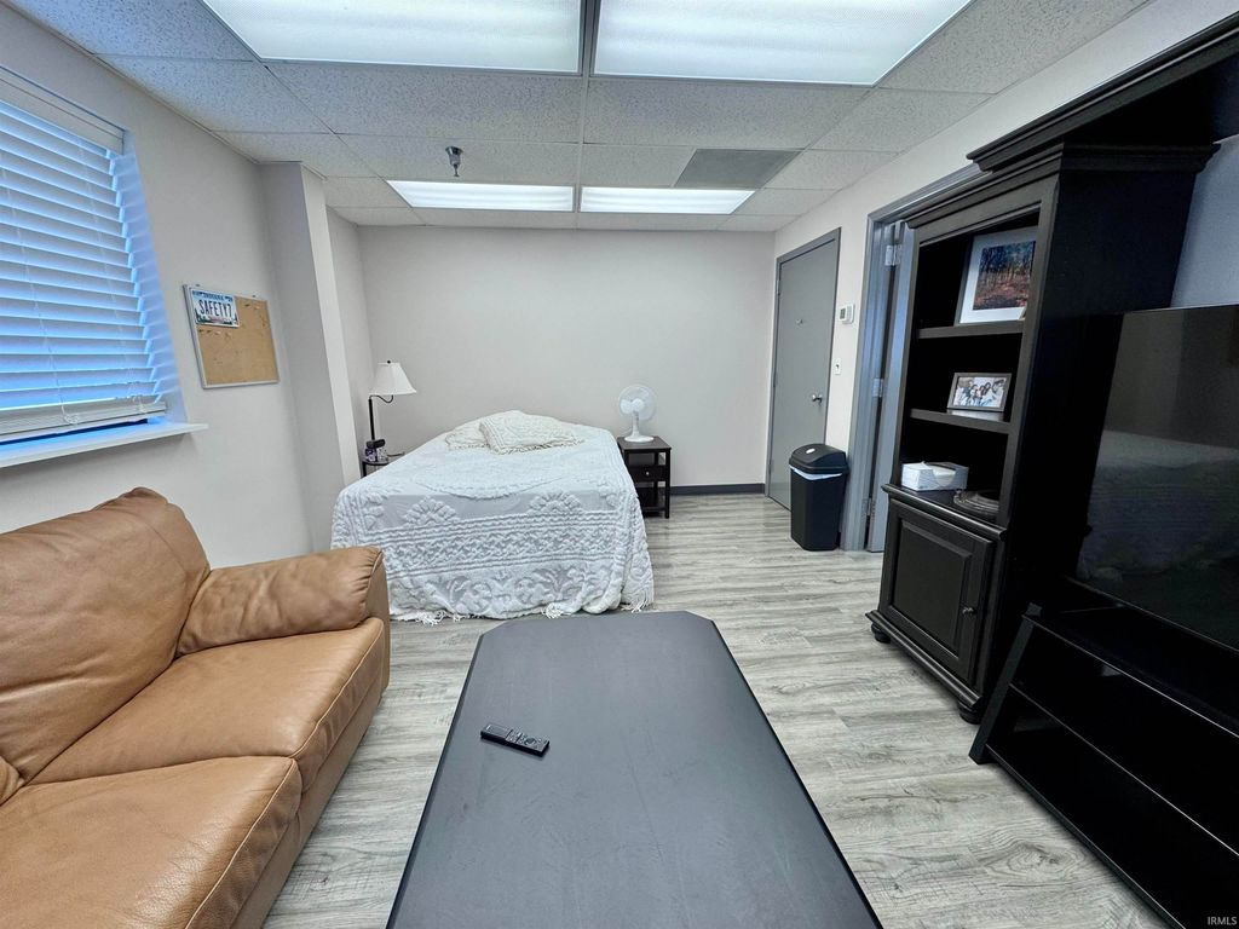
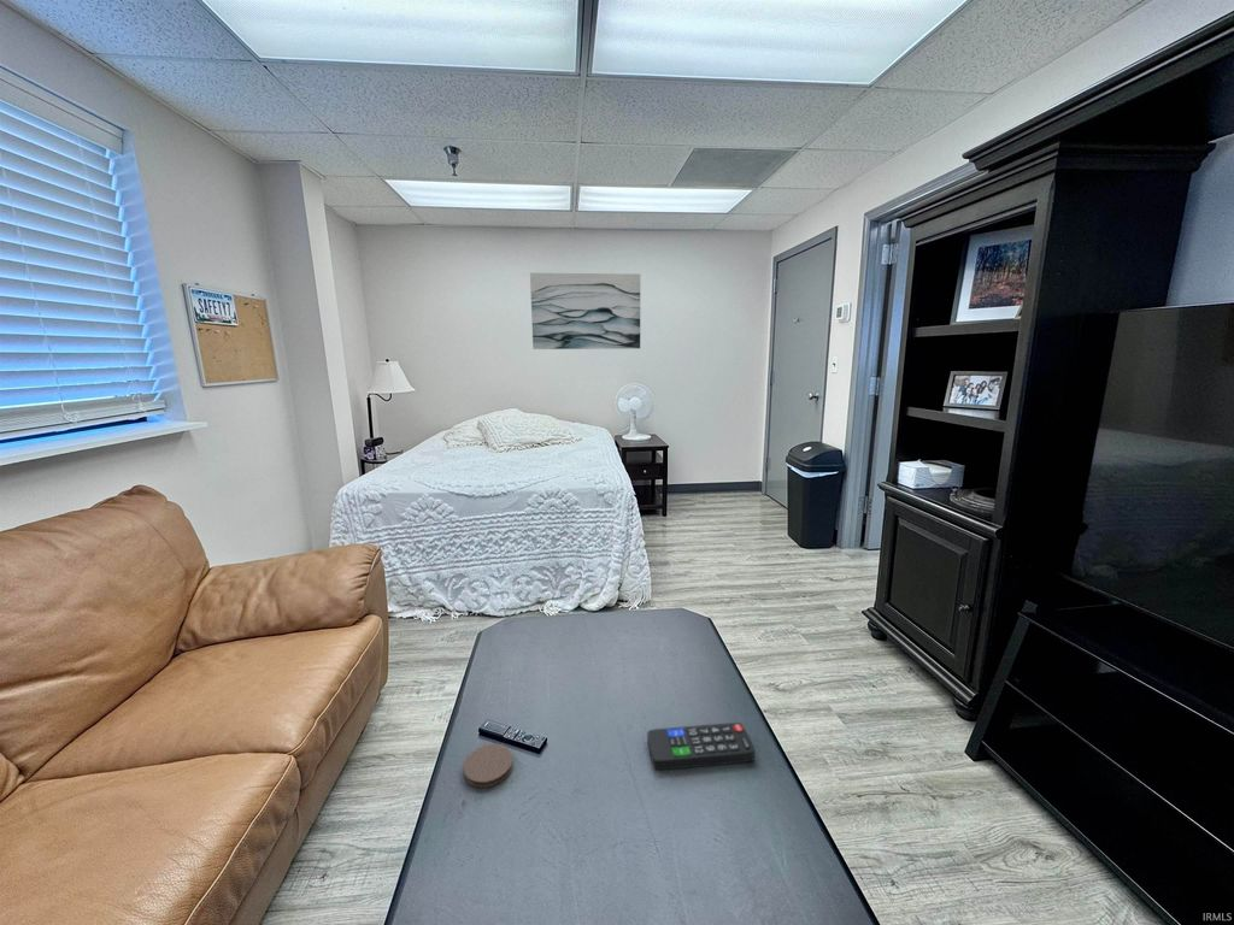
+ wall art [529,272,641,350]
+ remote control [646,721,756,771]
+ coaster [463,743,515,789]
